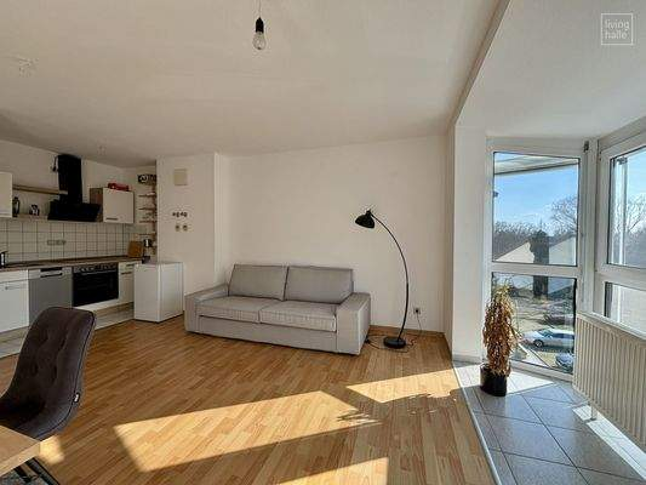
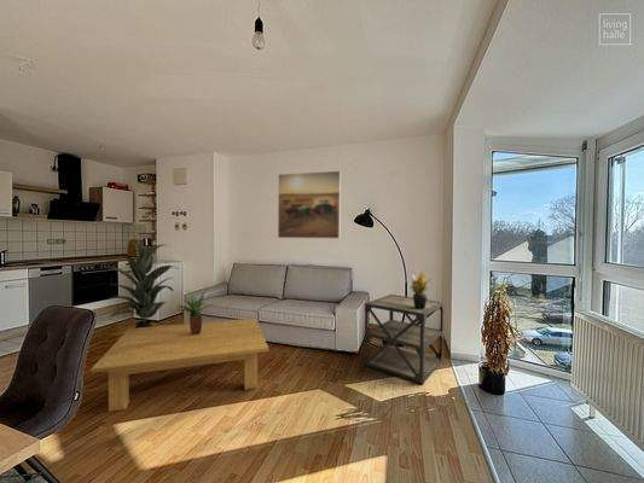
+ coffee table [89,318,269,413]
+ side table [362,293,446,385]
+ potted plant [410,272,435,309]
+ indoor plant [103,238,180,328]
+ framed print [277,170,342,240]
+ potted plant [173,289,211,334]
